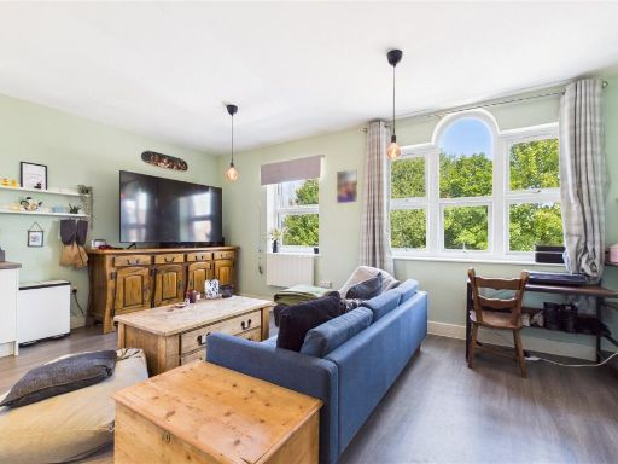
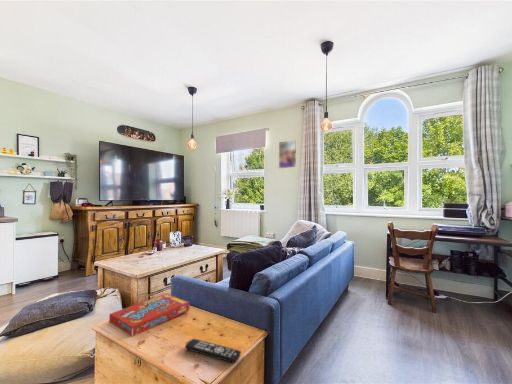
+ snack box [108,292,191,338]
+ remote control [184,338,242,364]
